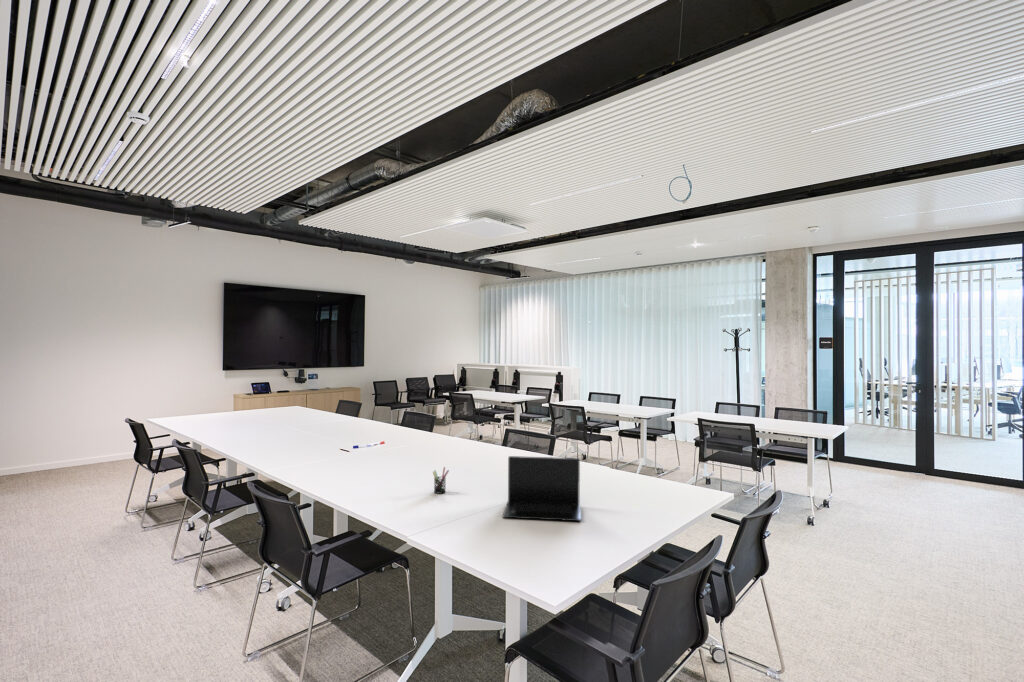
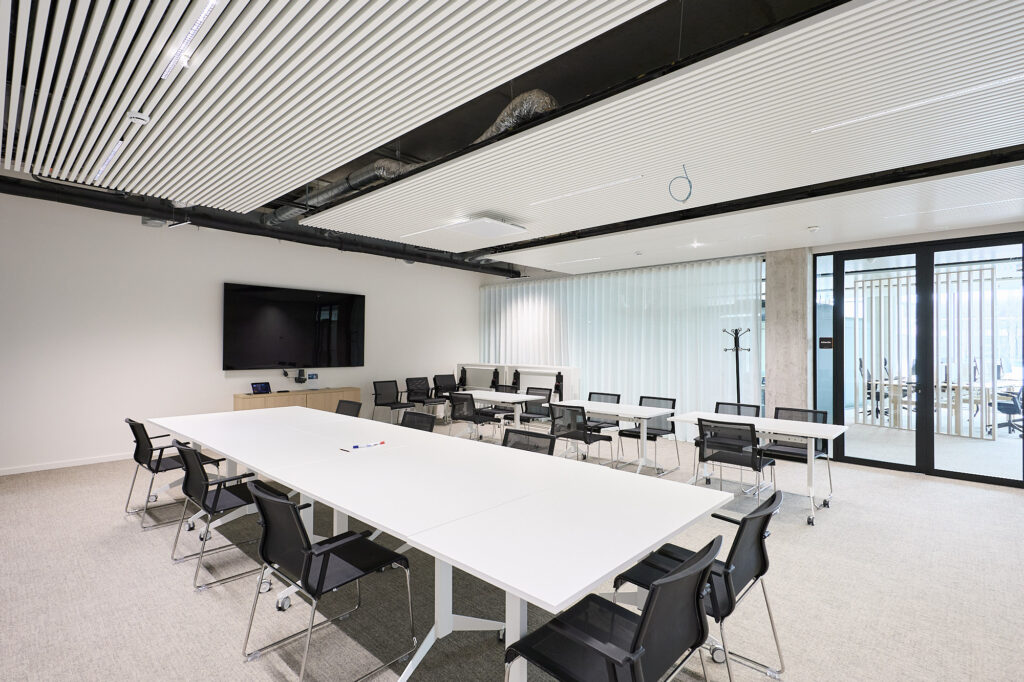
- pen holder [432,466,450,495]
- laptop [502,455,582,522]
